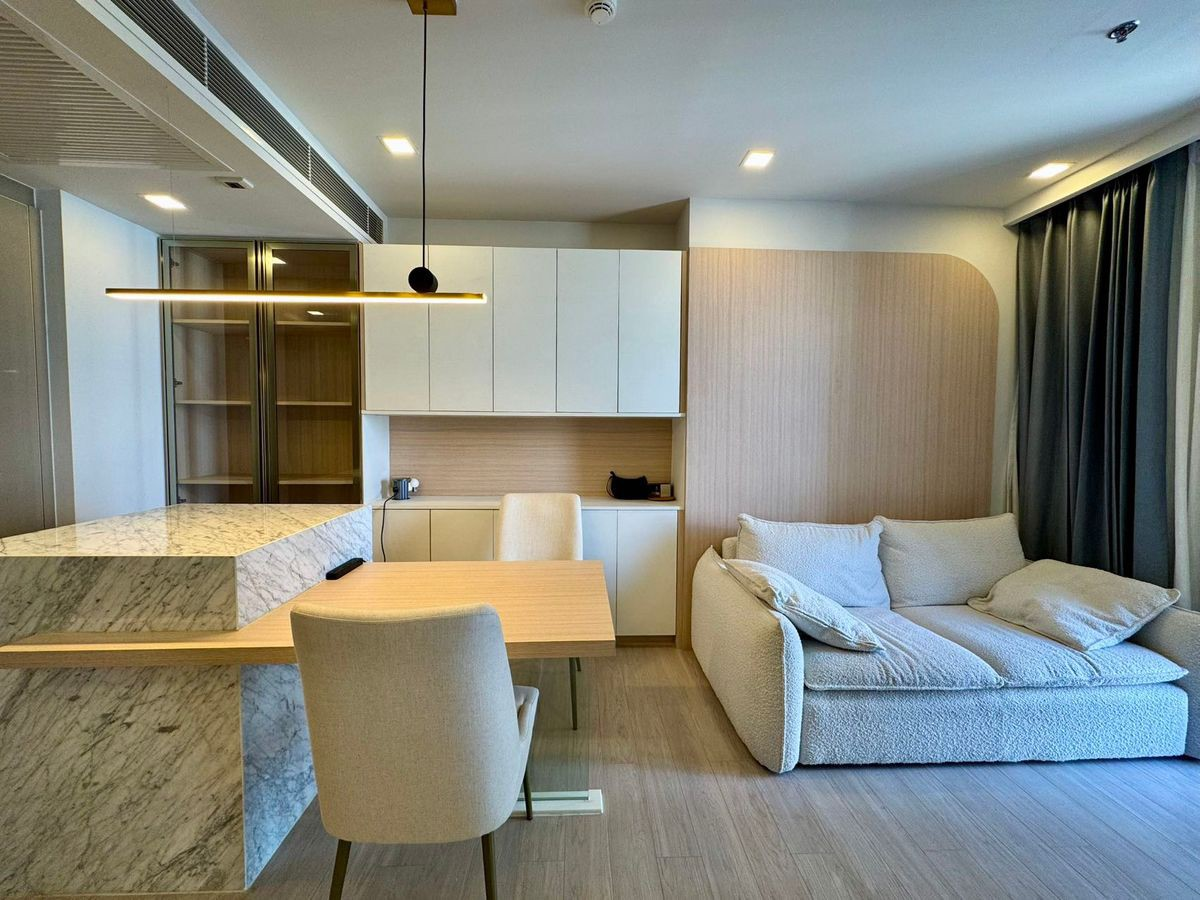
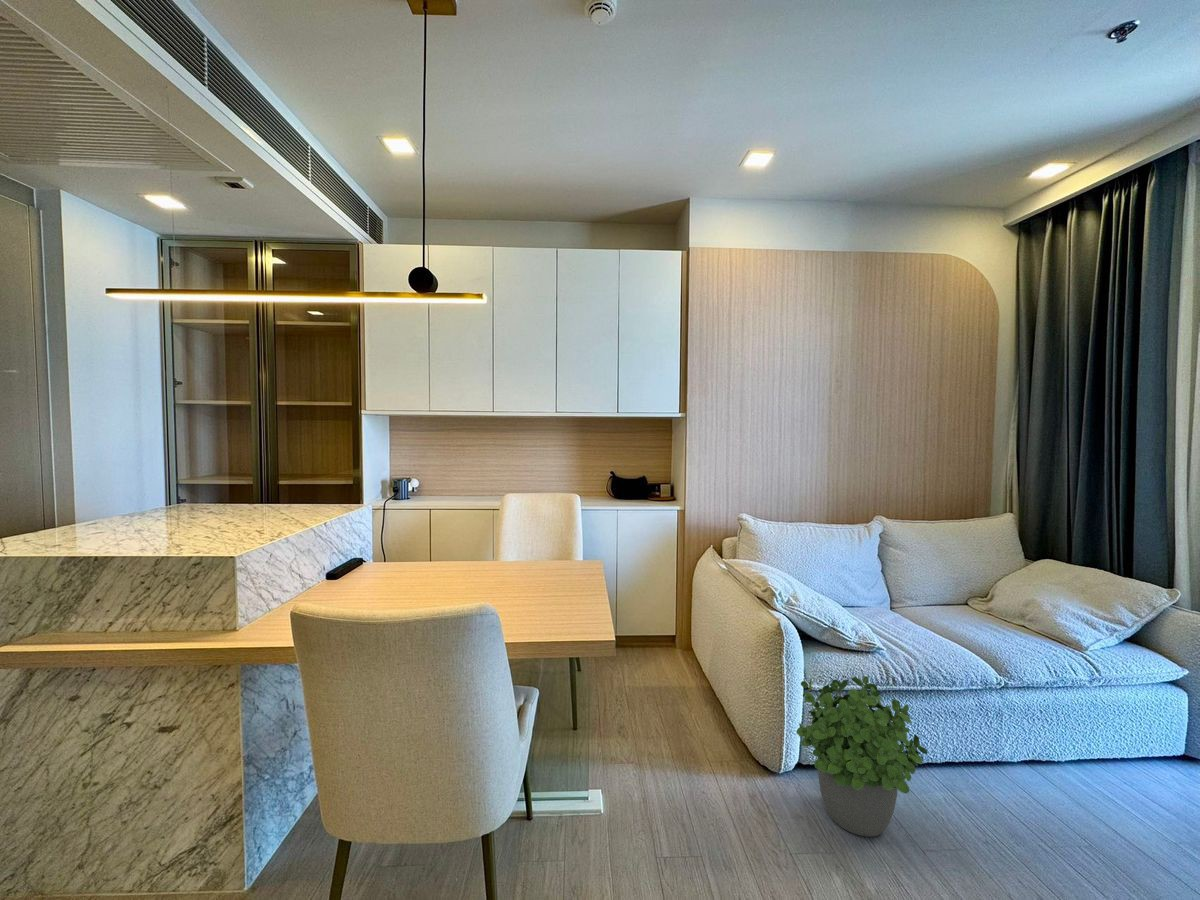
+ potted plant [795,675,929,838]
